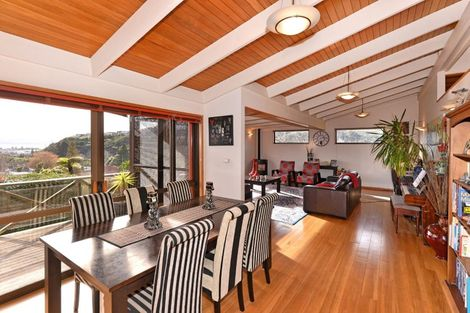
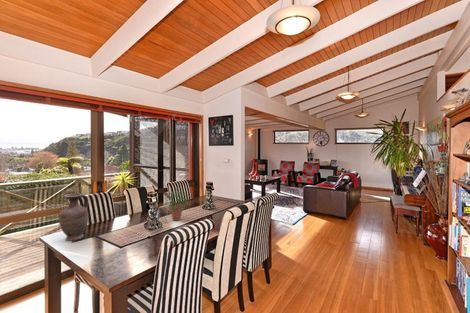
+ vase [58,193,89,242]
+ potted plant [160,186,193,221]
